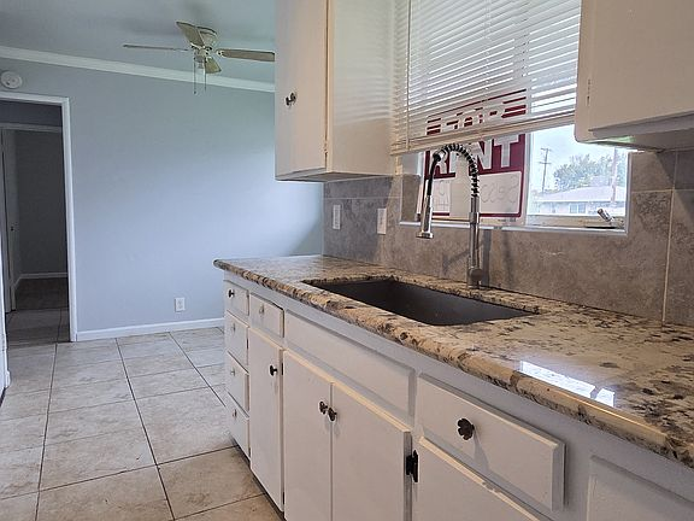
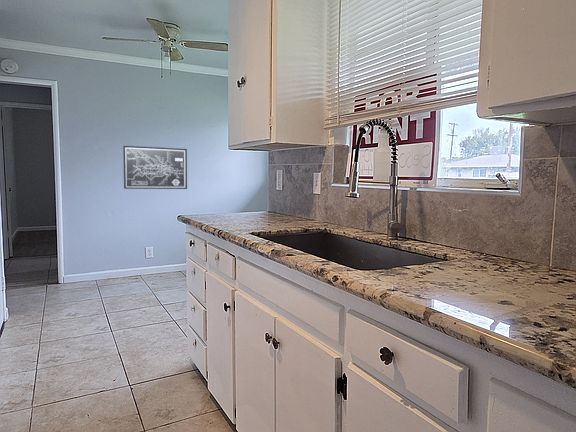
+ wall art [122,145,188,190]
